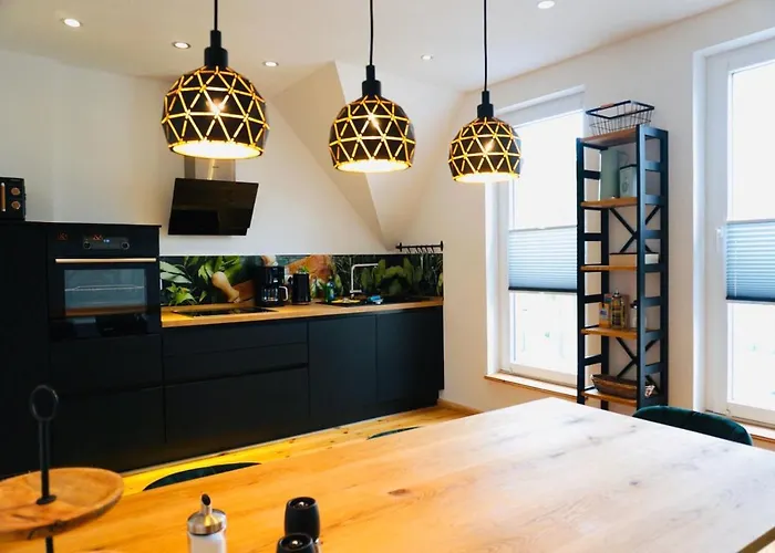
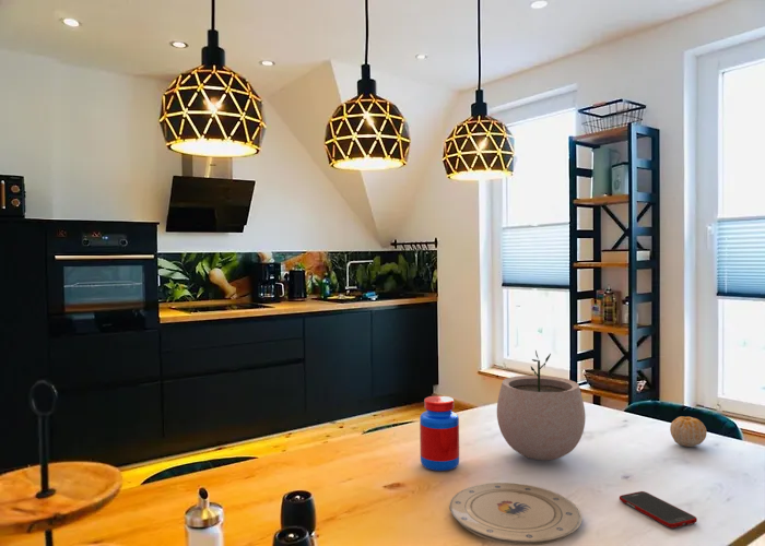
+ jar [419,395,460,472]
+ cell phone [619,490,698,529]
+ plate [448,482,584,546]
+ fruit [669,415,708,448]
+ plant pot [496,349,587,461]
